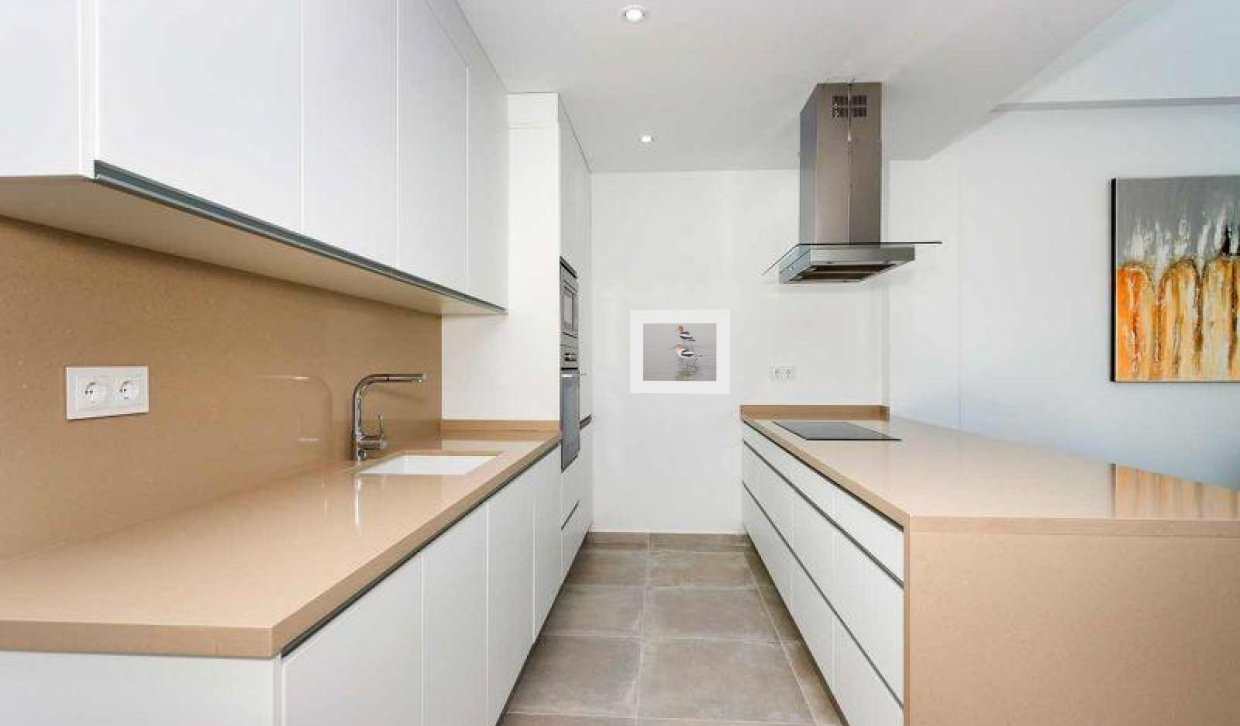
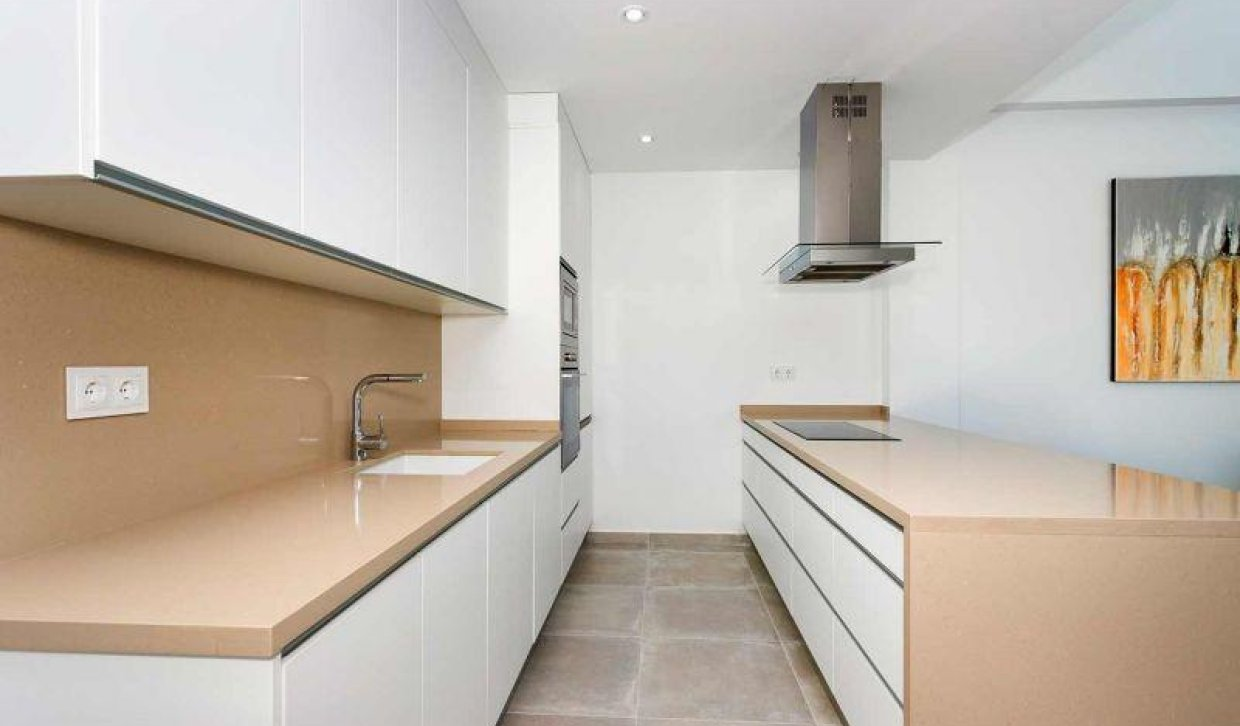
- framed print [629,309,731,395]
